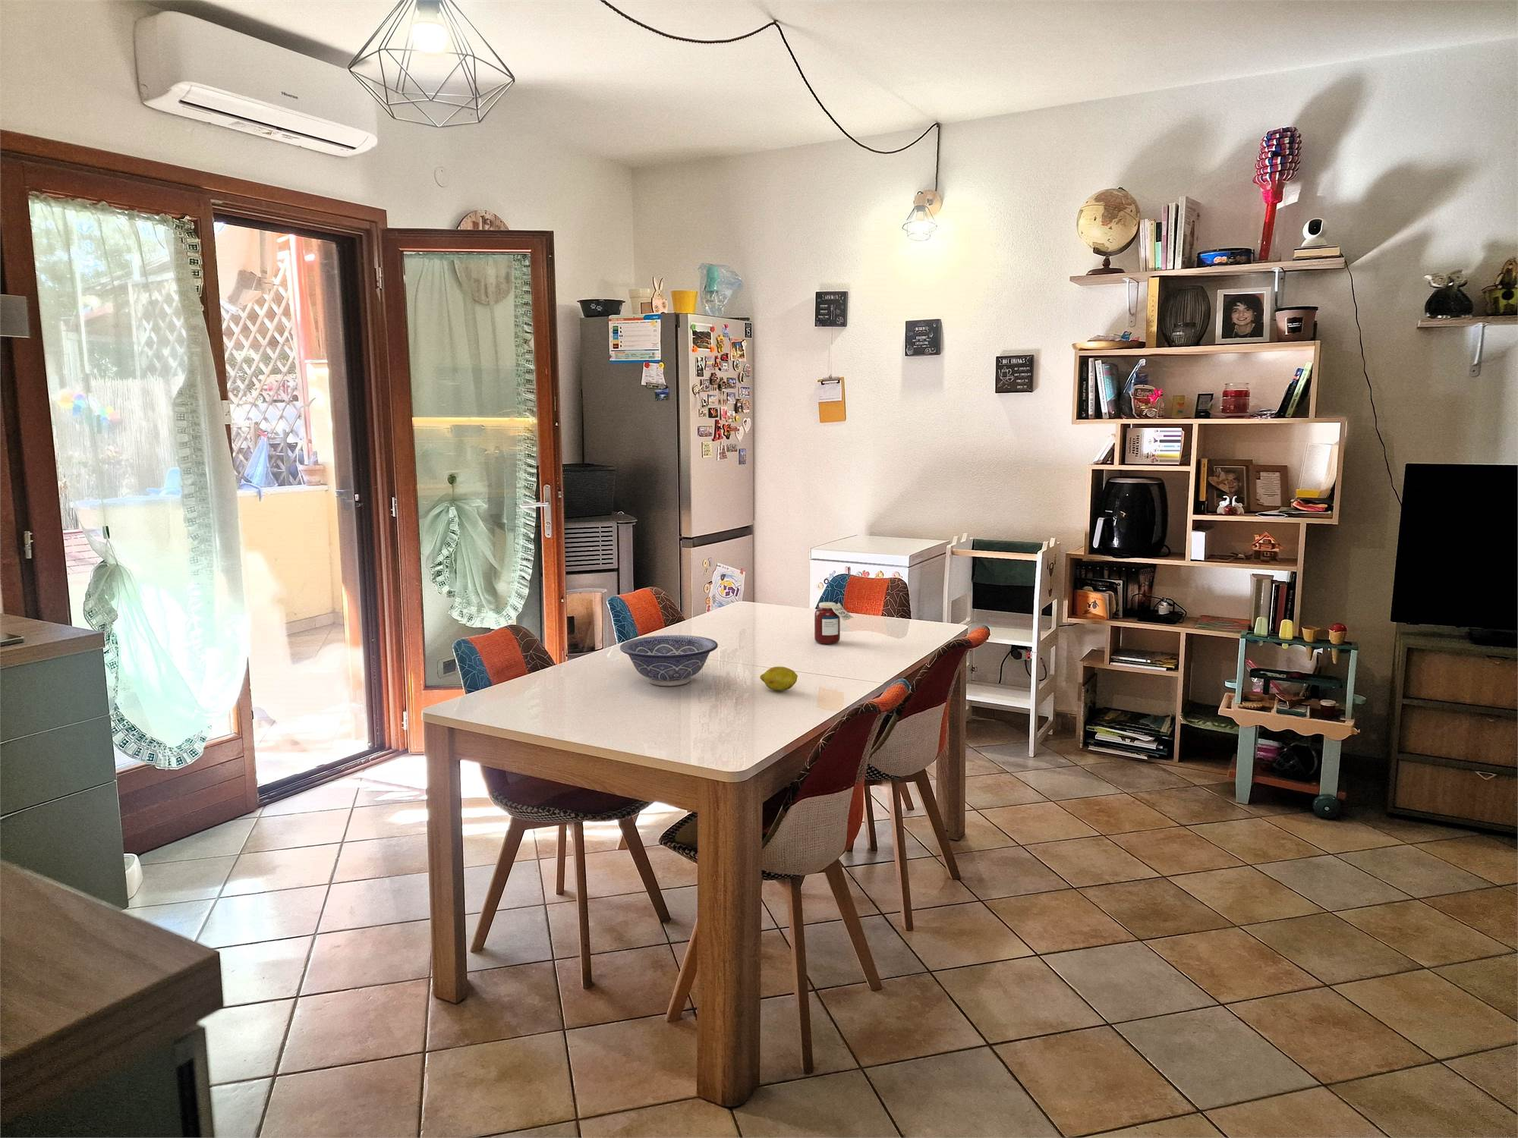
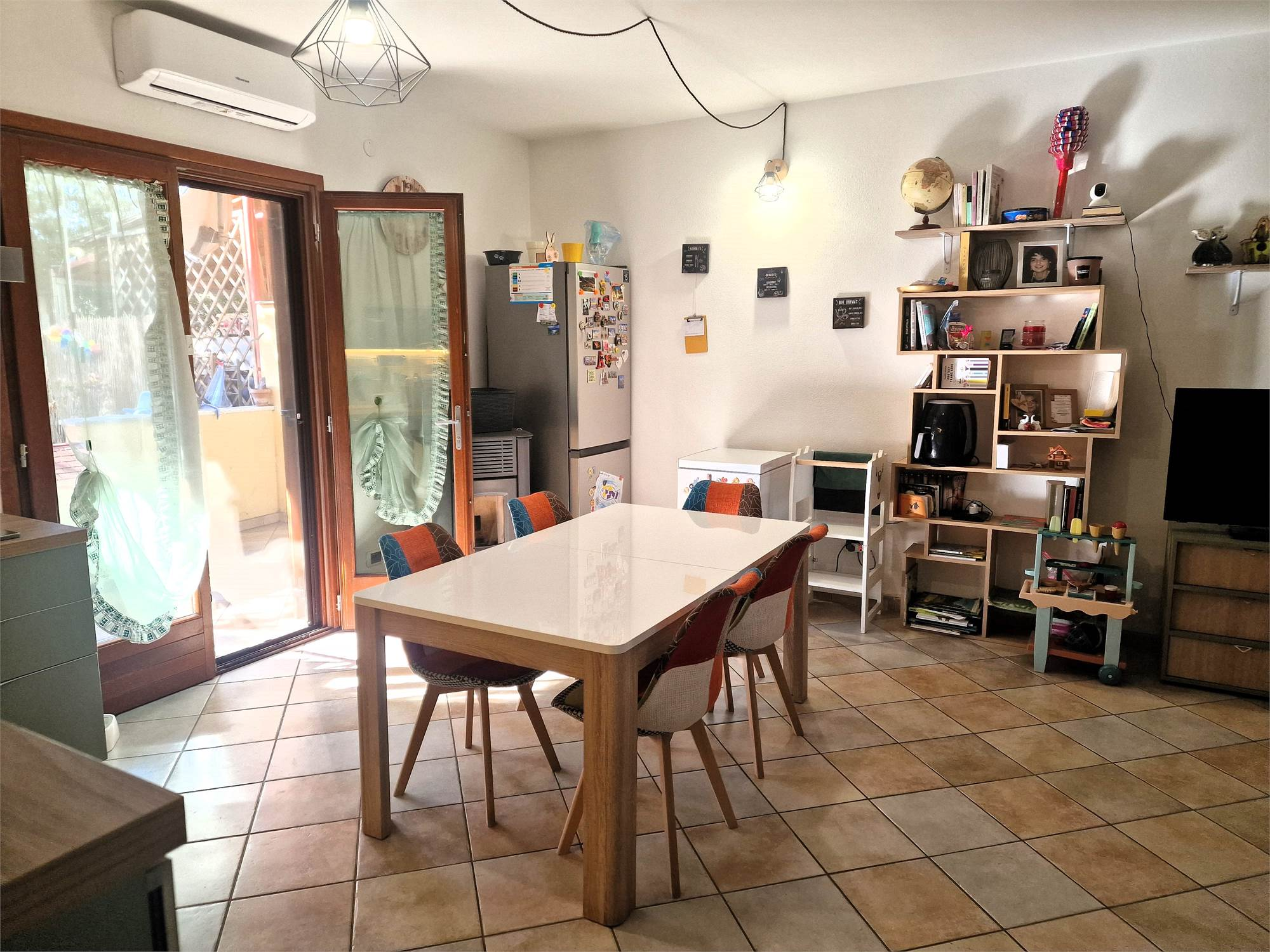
- decorative bowl [619,635,718,686]
- jar [814,601,853,644]
- fruit [759,666,798,692]
